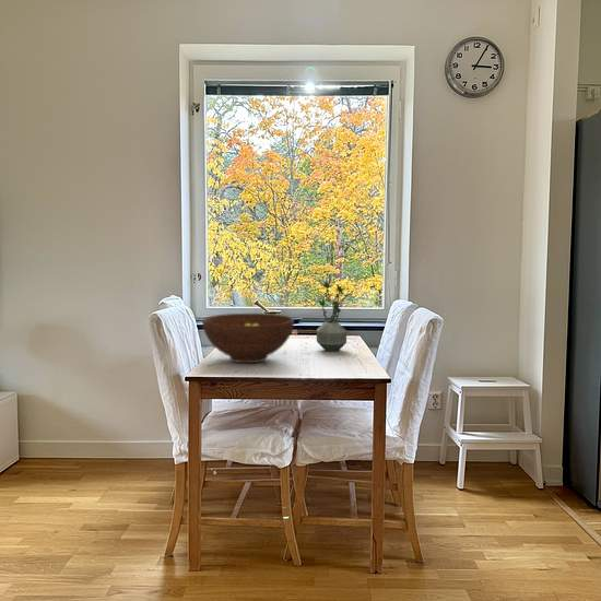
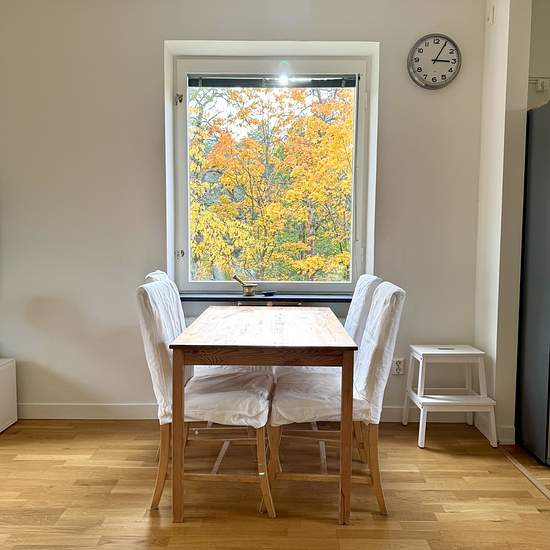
- potted plant [316,281,347,353]
- fruit bowl [201,313,295,364]
